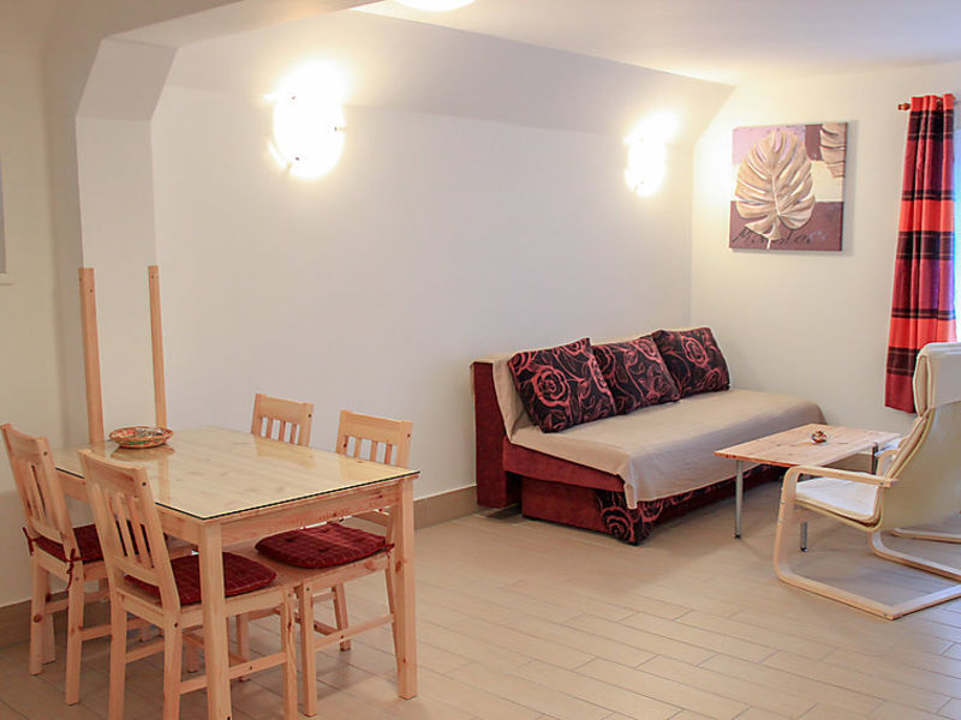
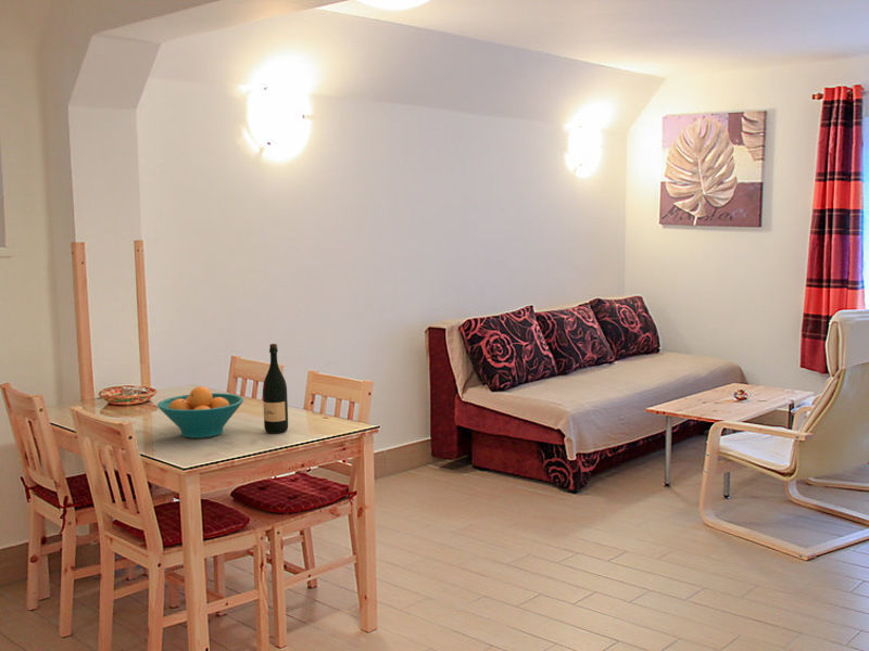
+ fruit bowl [156,385,244,439]
+ wine bottle [262,343,289,434]
